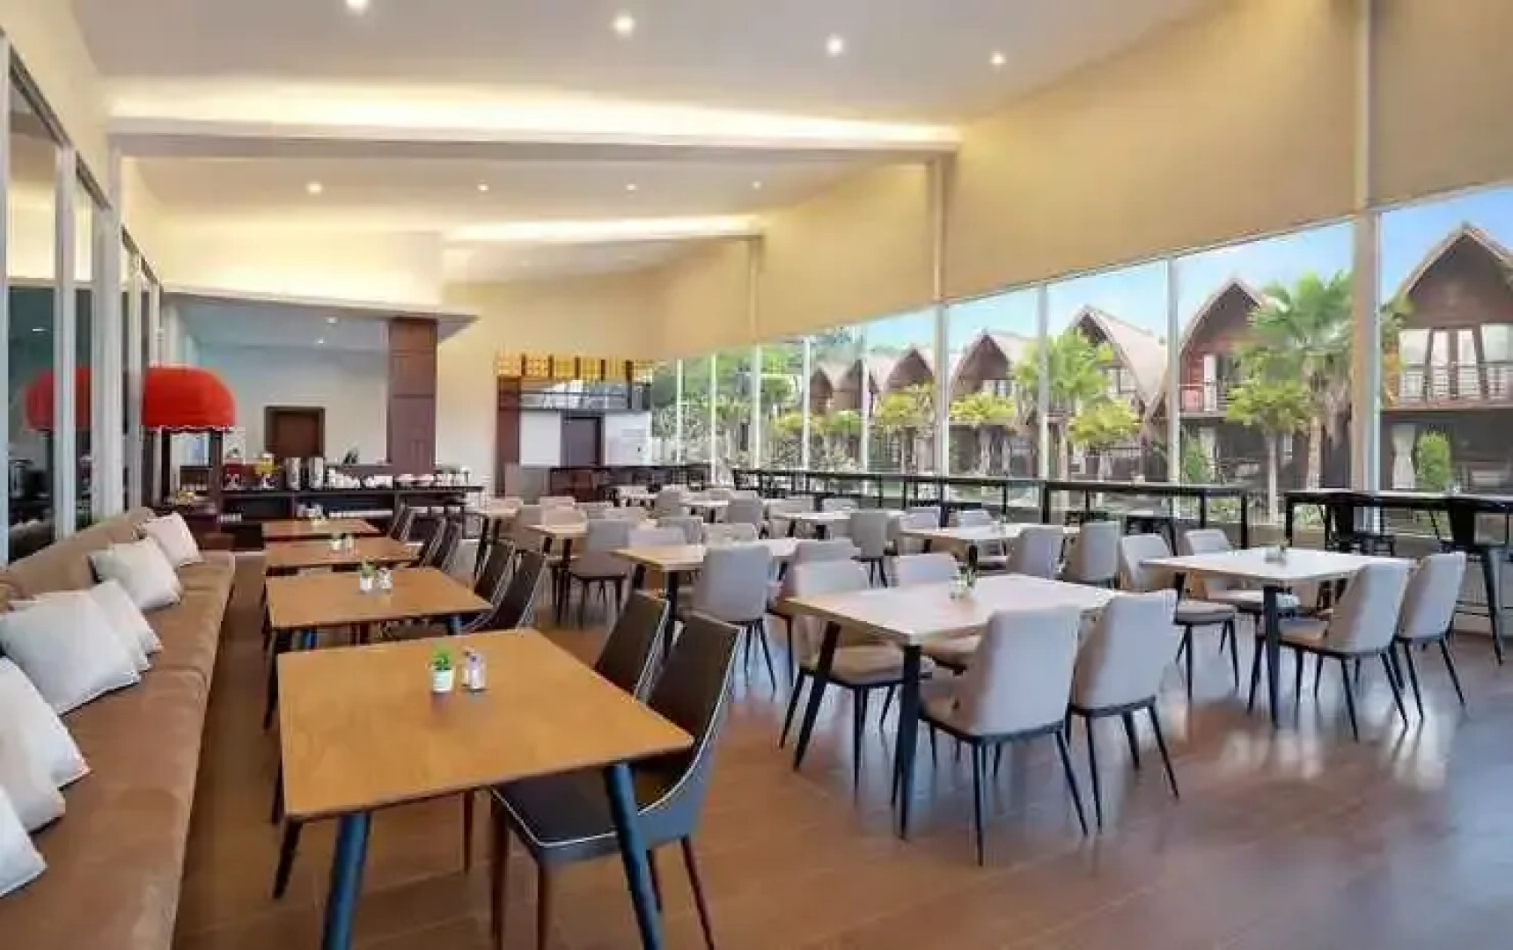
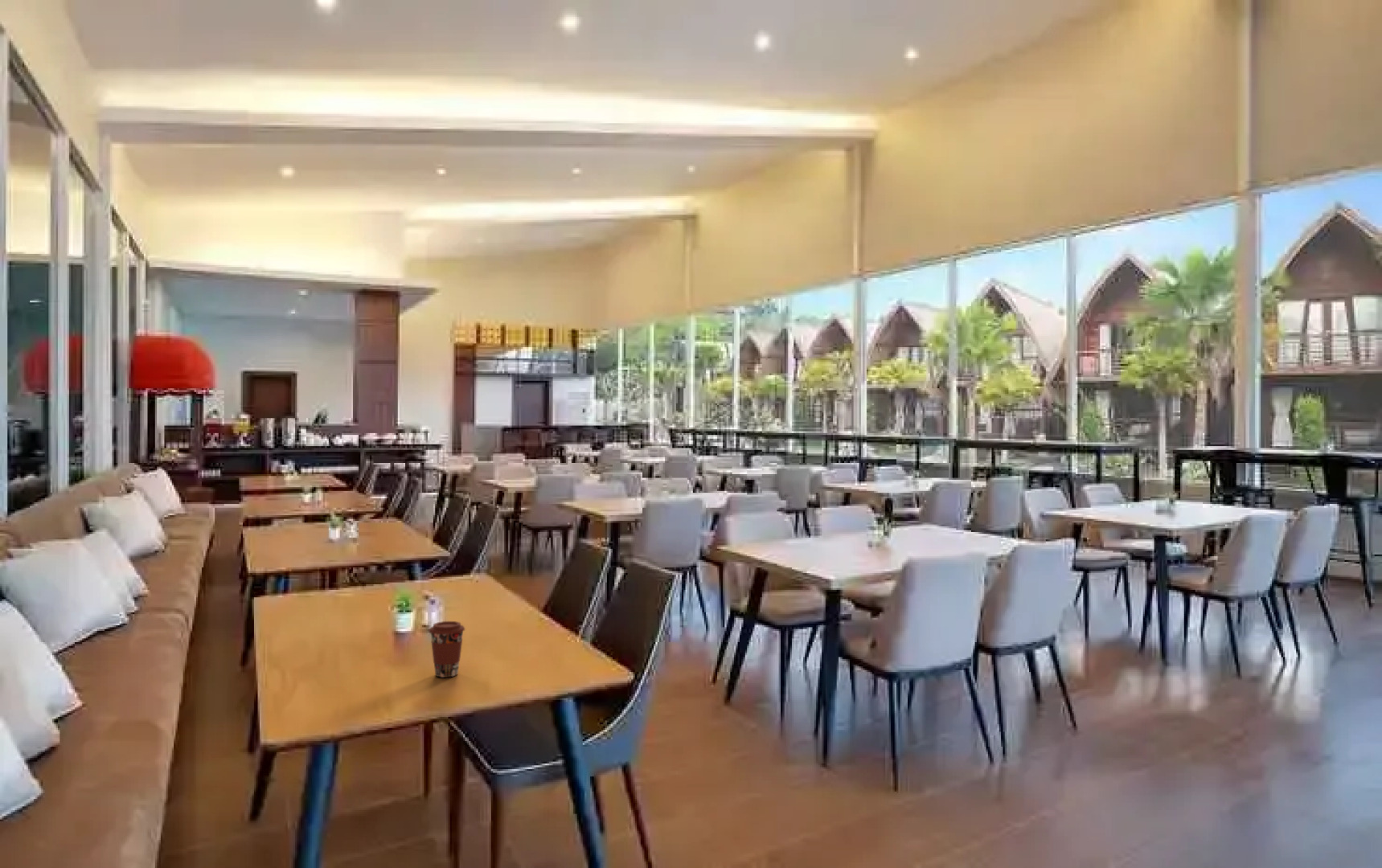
+ coffee cup [428,620,465,678]
